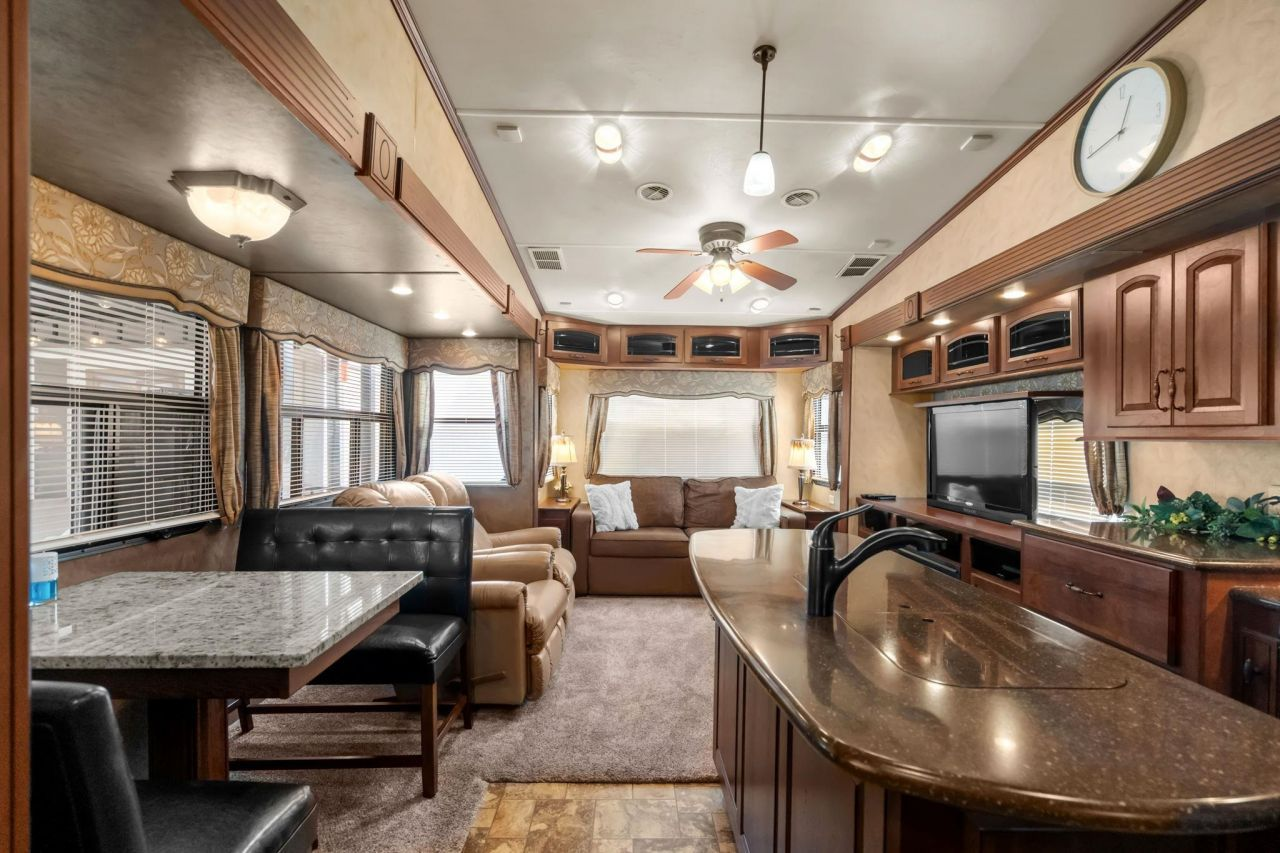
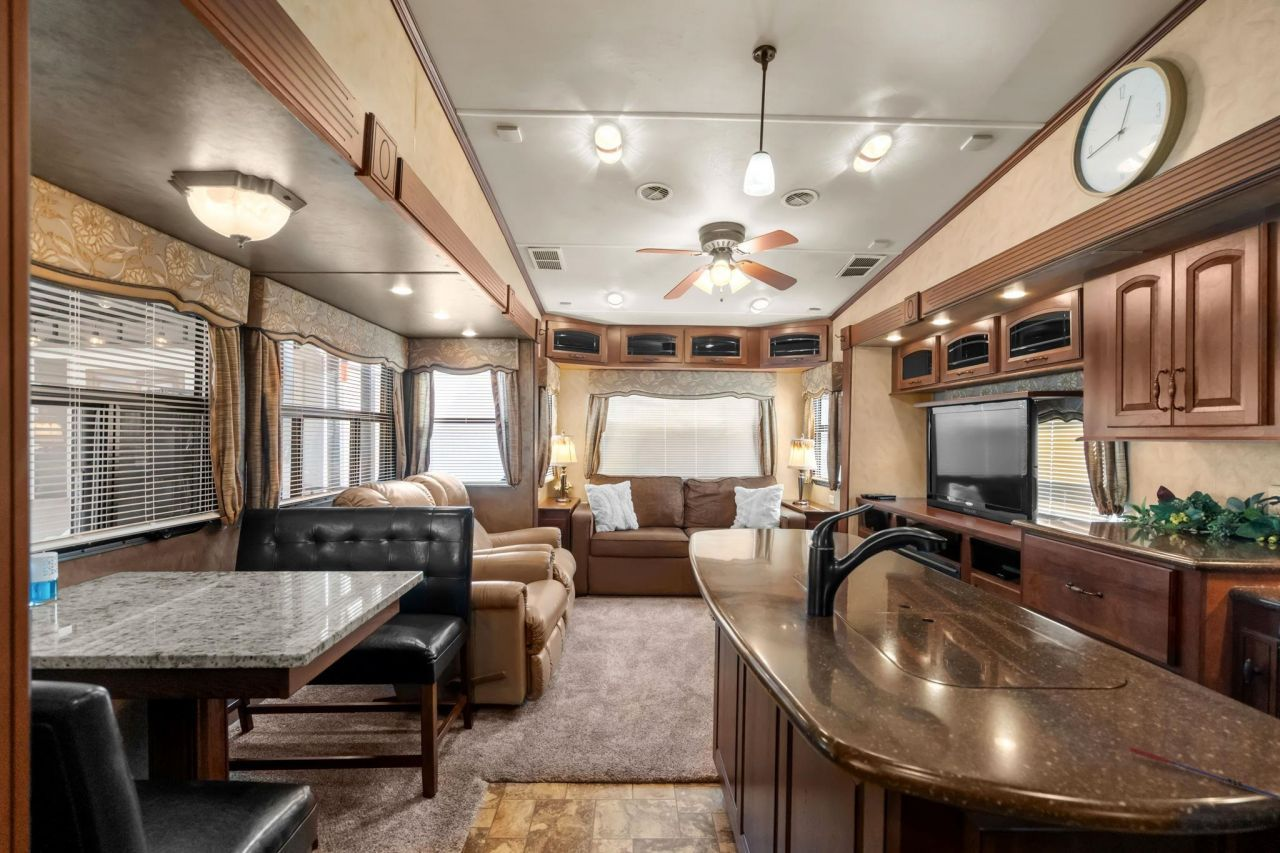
+ pen [1128,745,1280,800]
